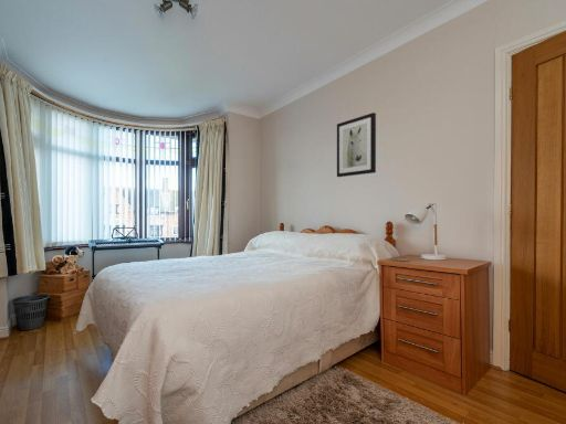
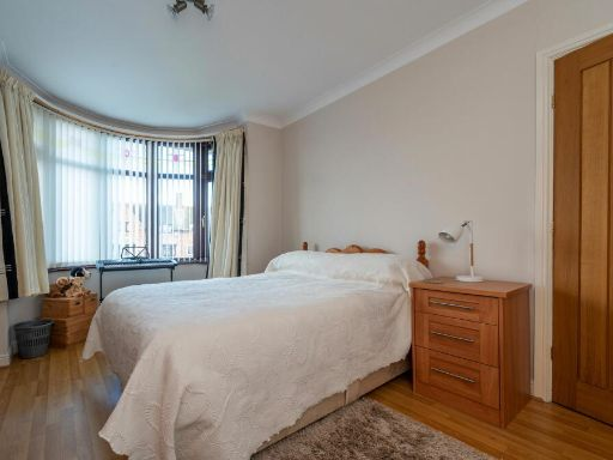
- wall art [336,112,377,178]
